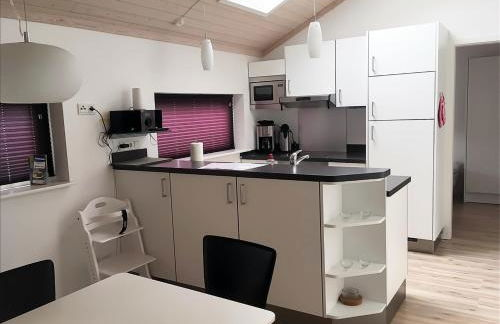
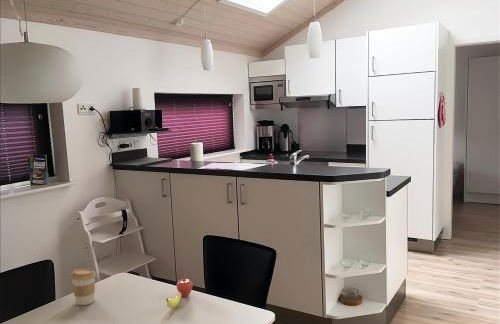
+ fruit [165,272,193,309]
+ coffee cup [70,267,97,306]
